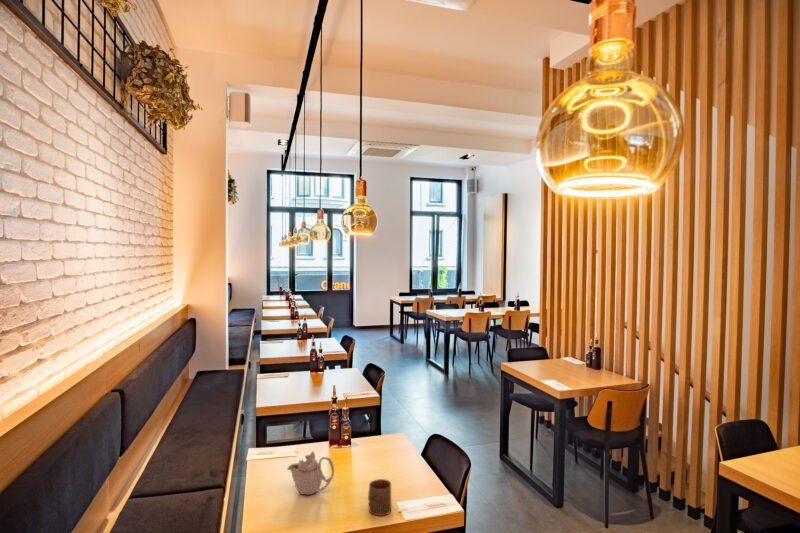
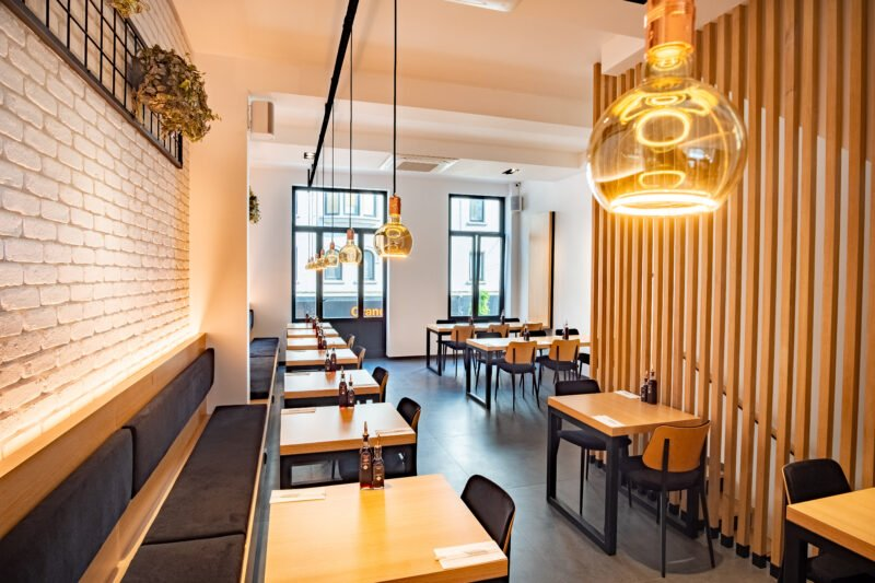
- teapot [286,450,335,496]
- cup [367,478,392,517]
